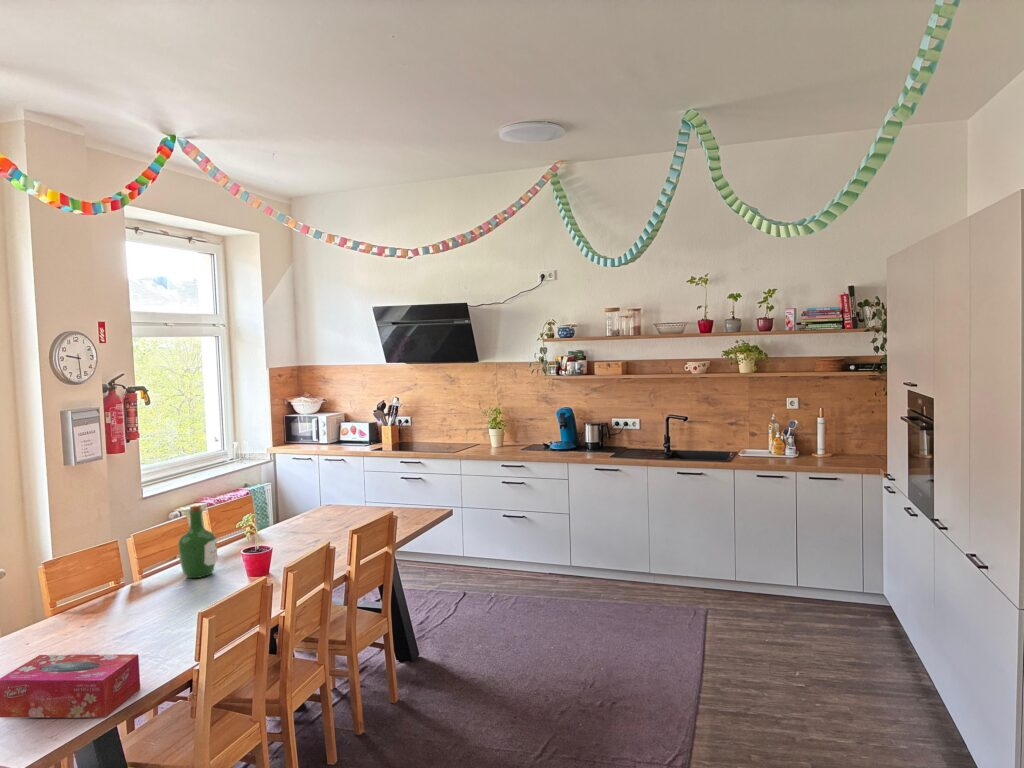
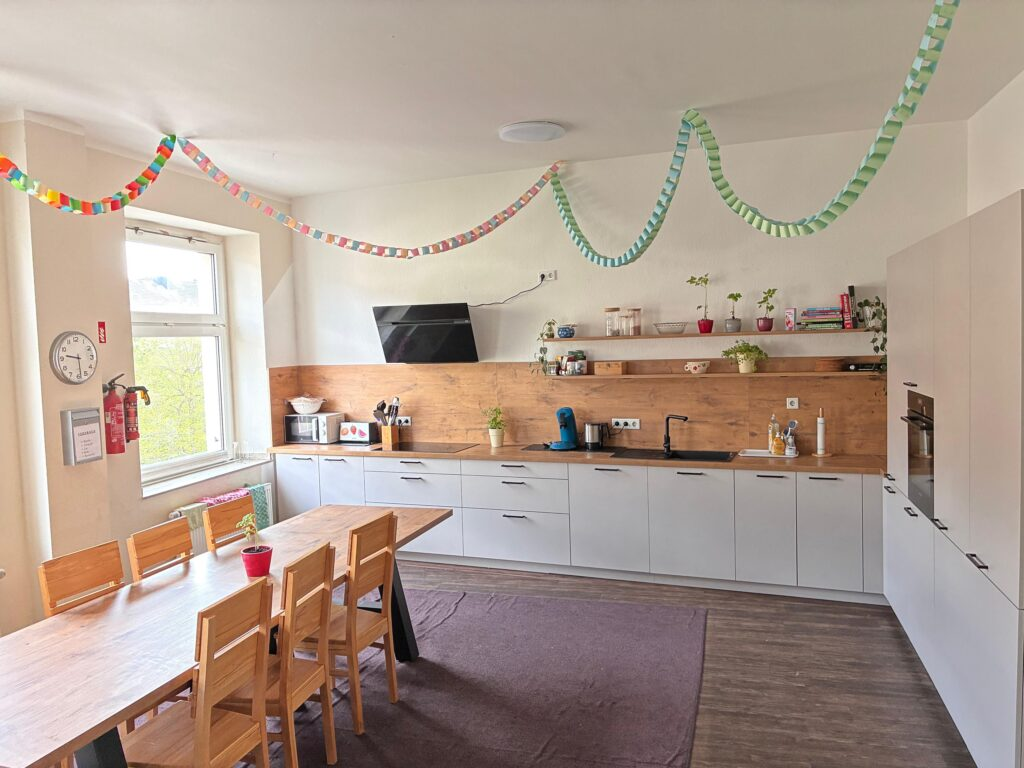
- tissue box [0,653,141,719]
- wine bottle [177,503,218,579]
